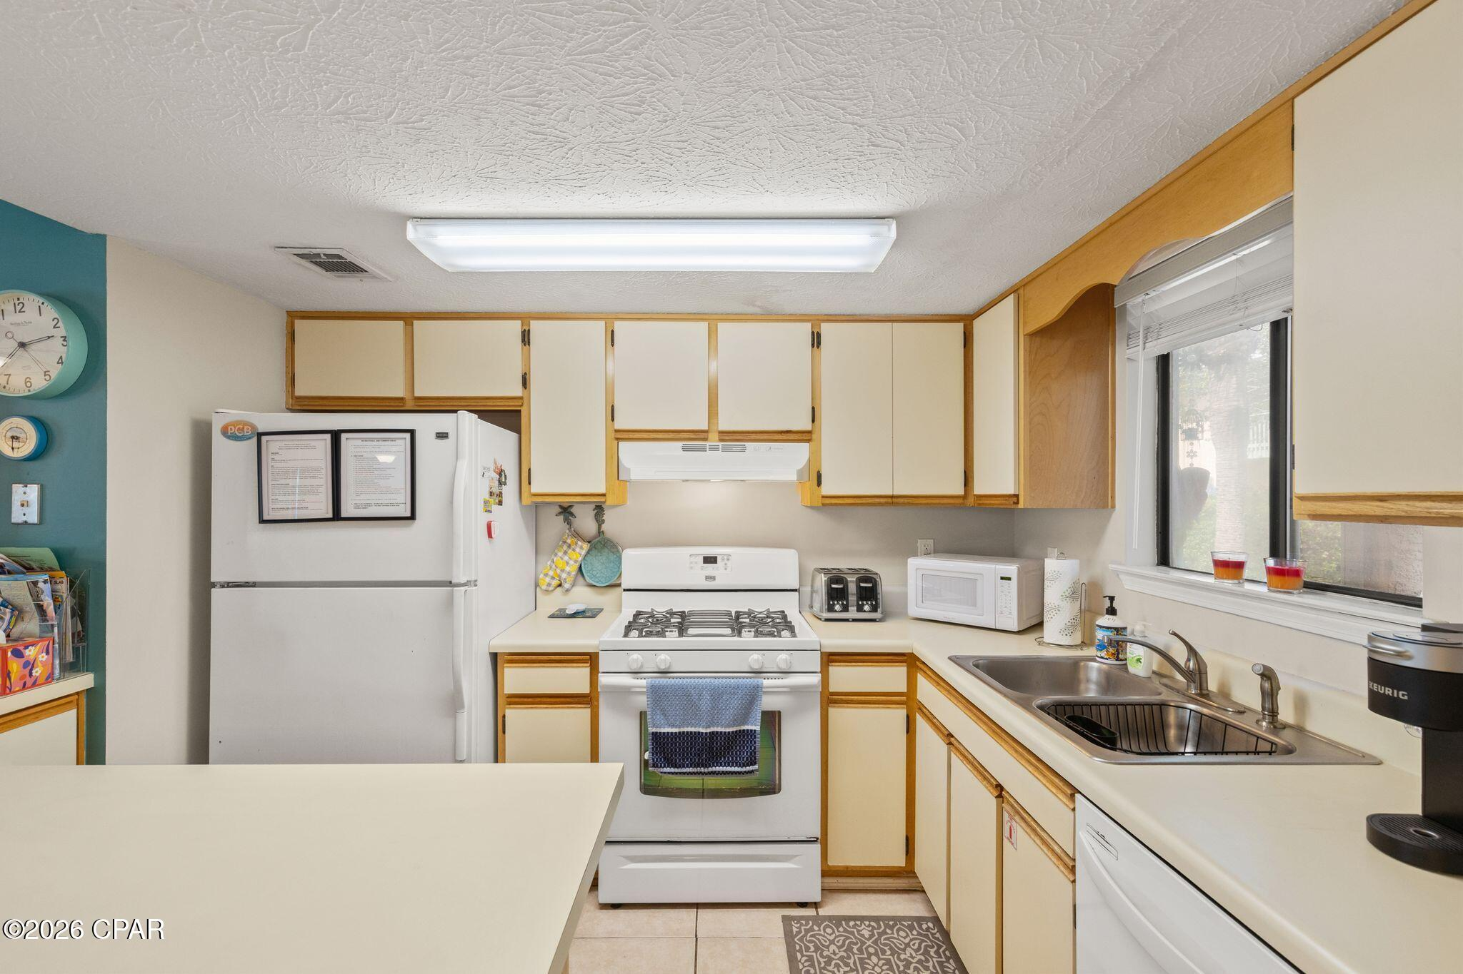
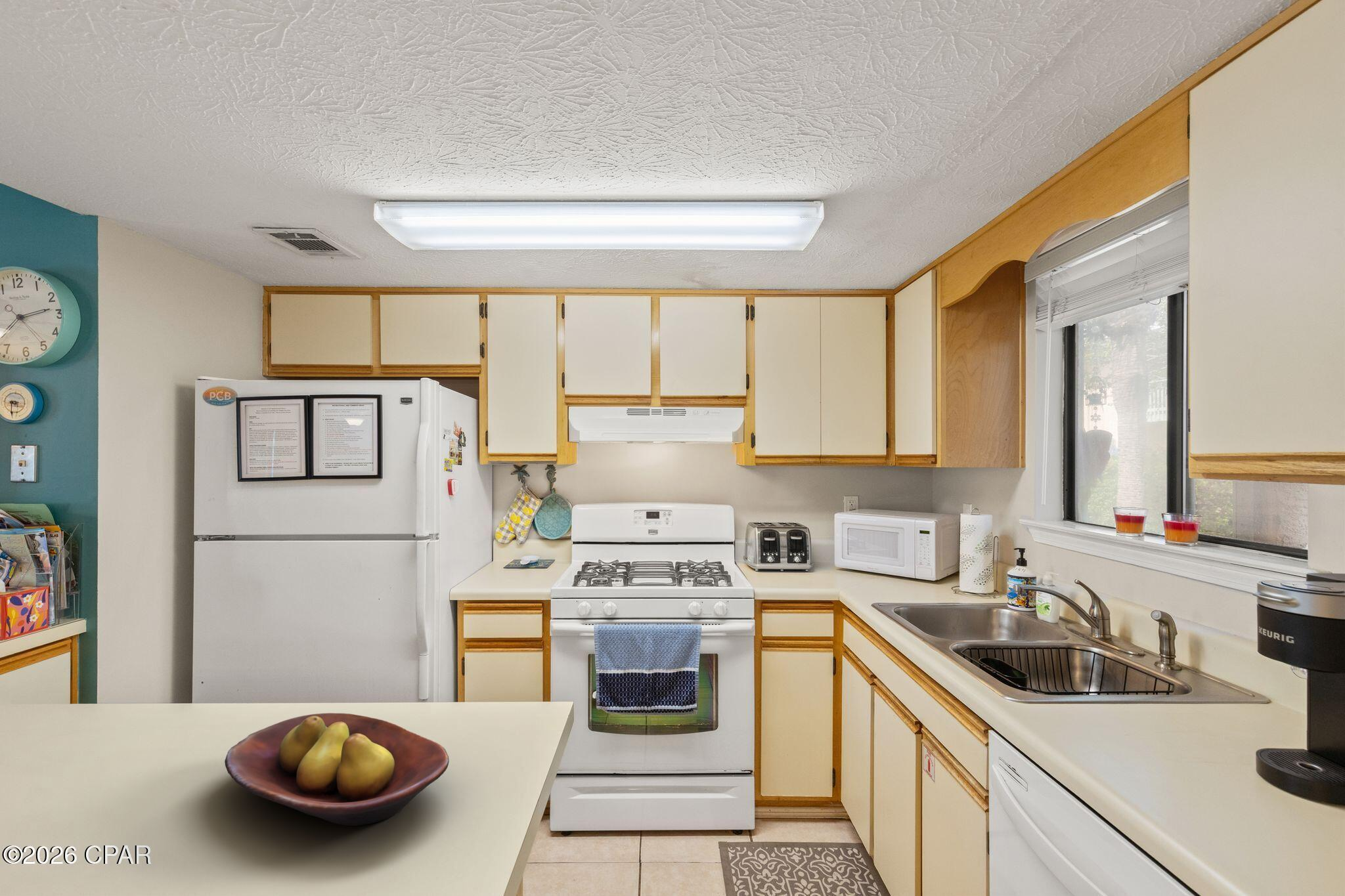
+ fruit bowl [224,712,450,826]
